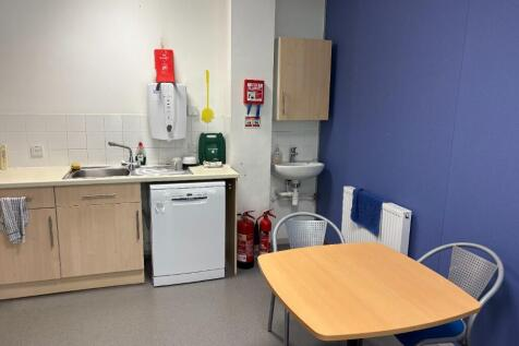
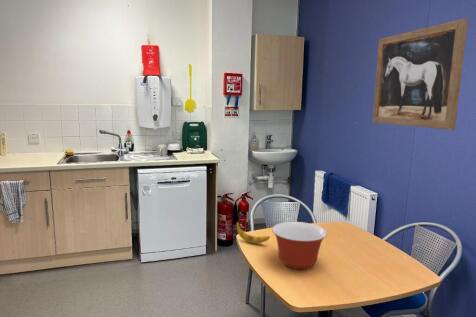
+ wall art [371,18,469,131]
+ banana [236,220,271,244]
+ mixing bowl [271,221,328,270]
